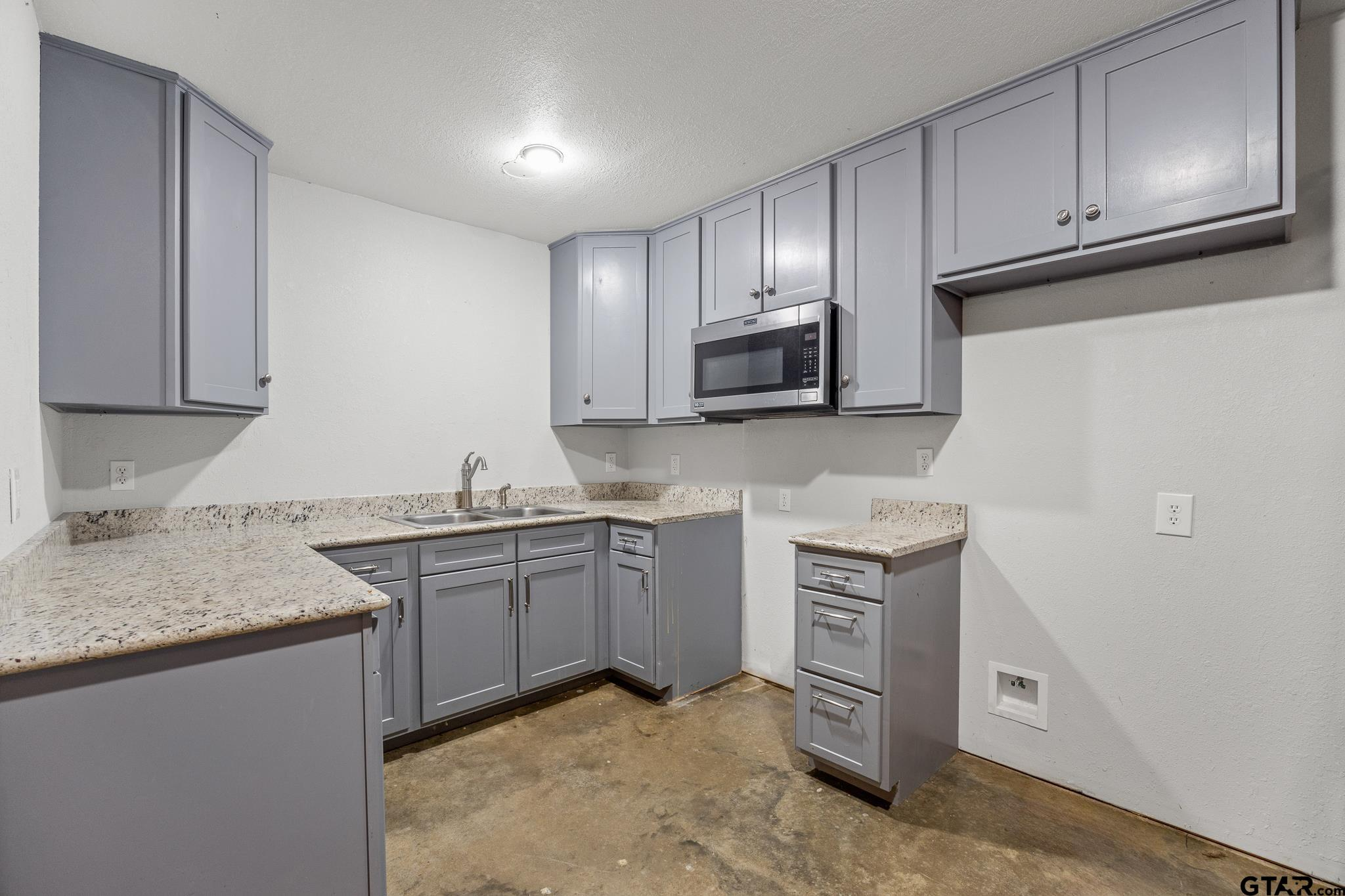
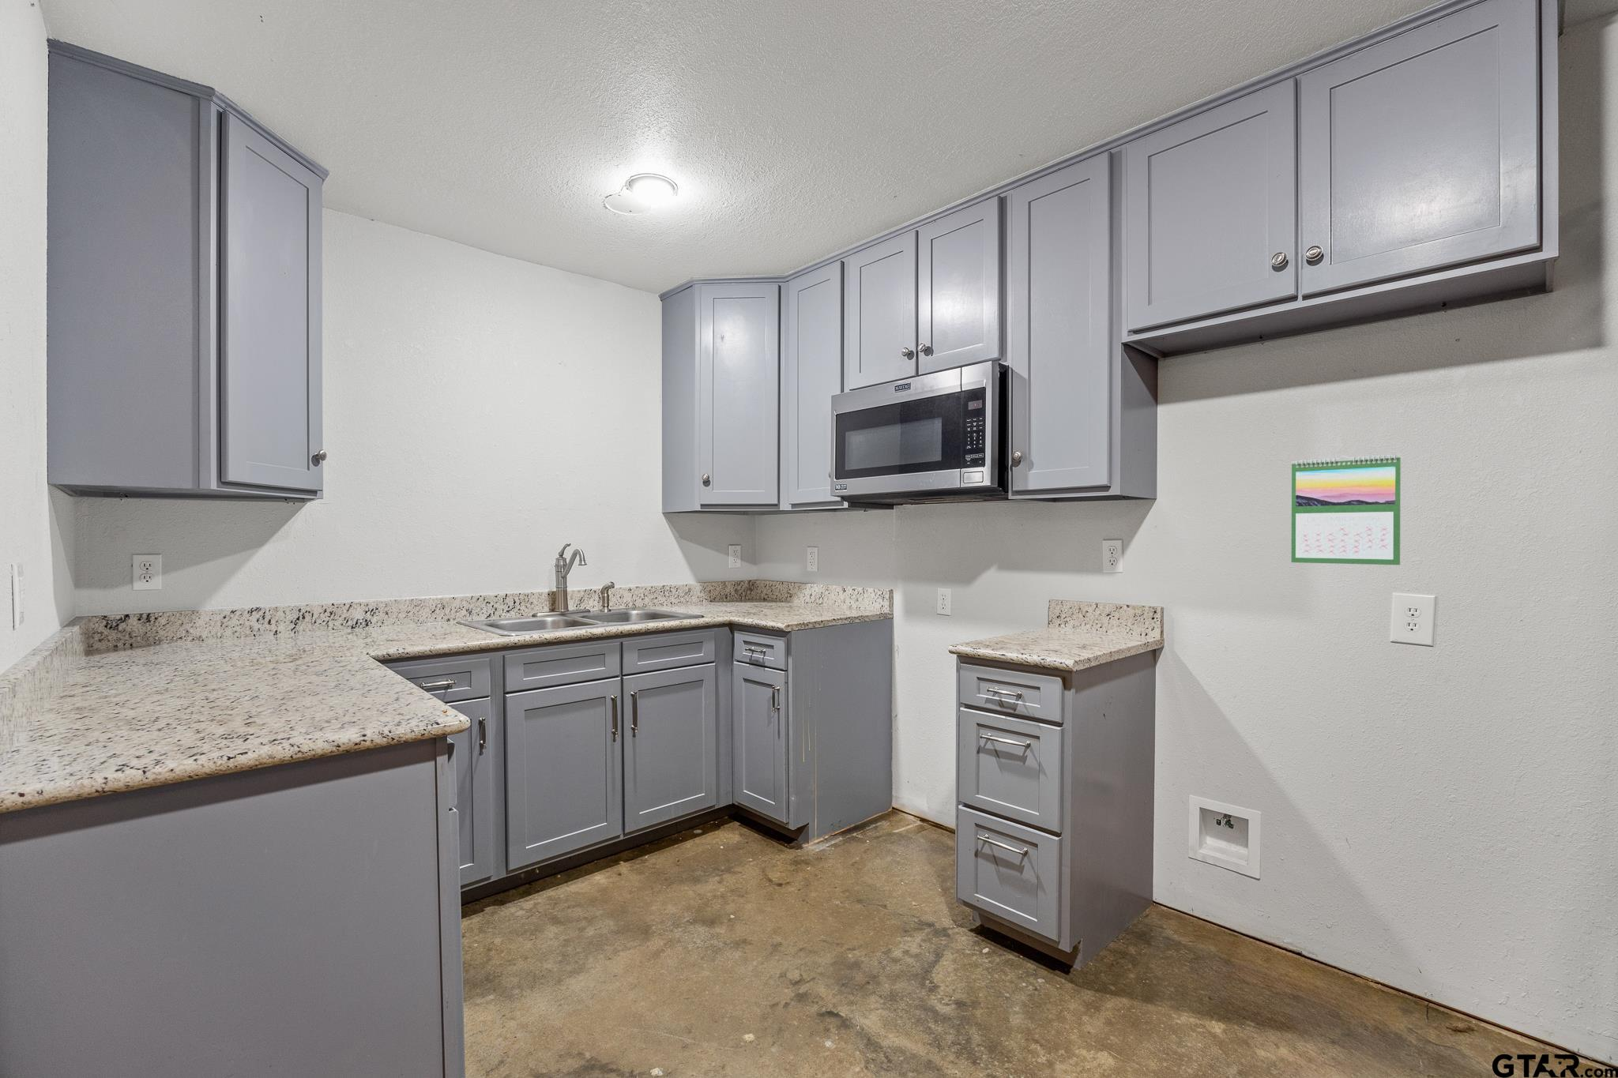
+ calendar [1291,454,1401,565]
